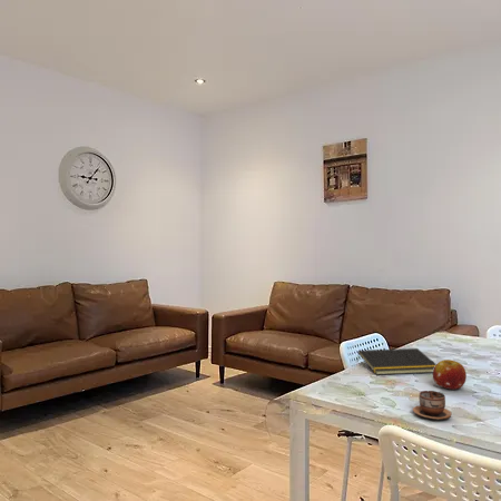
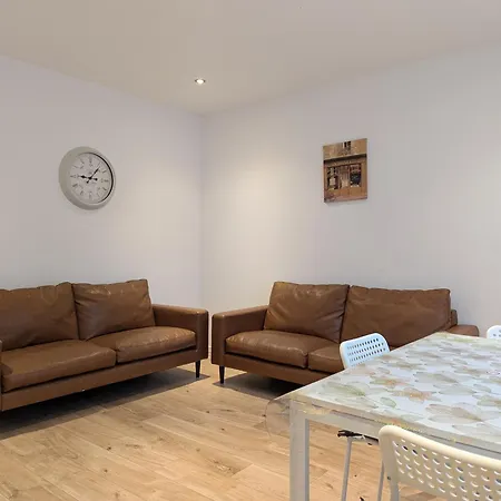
- notepad [355,347,438,376]
- fruit [432,358,468,391]
- cup [412,390,453,421]
